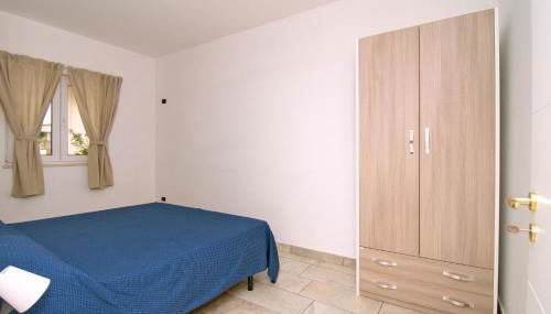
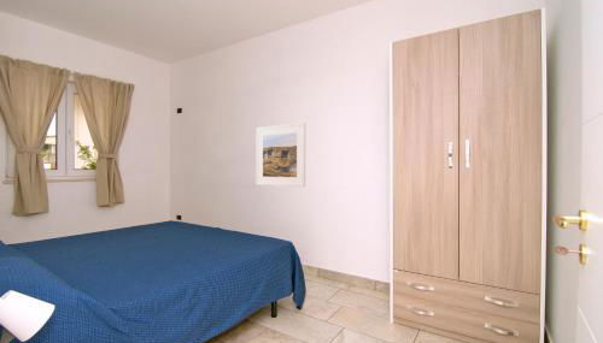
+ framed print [254,122,306,188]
